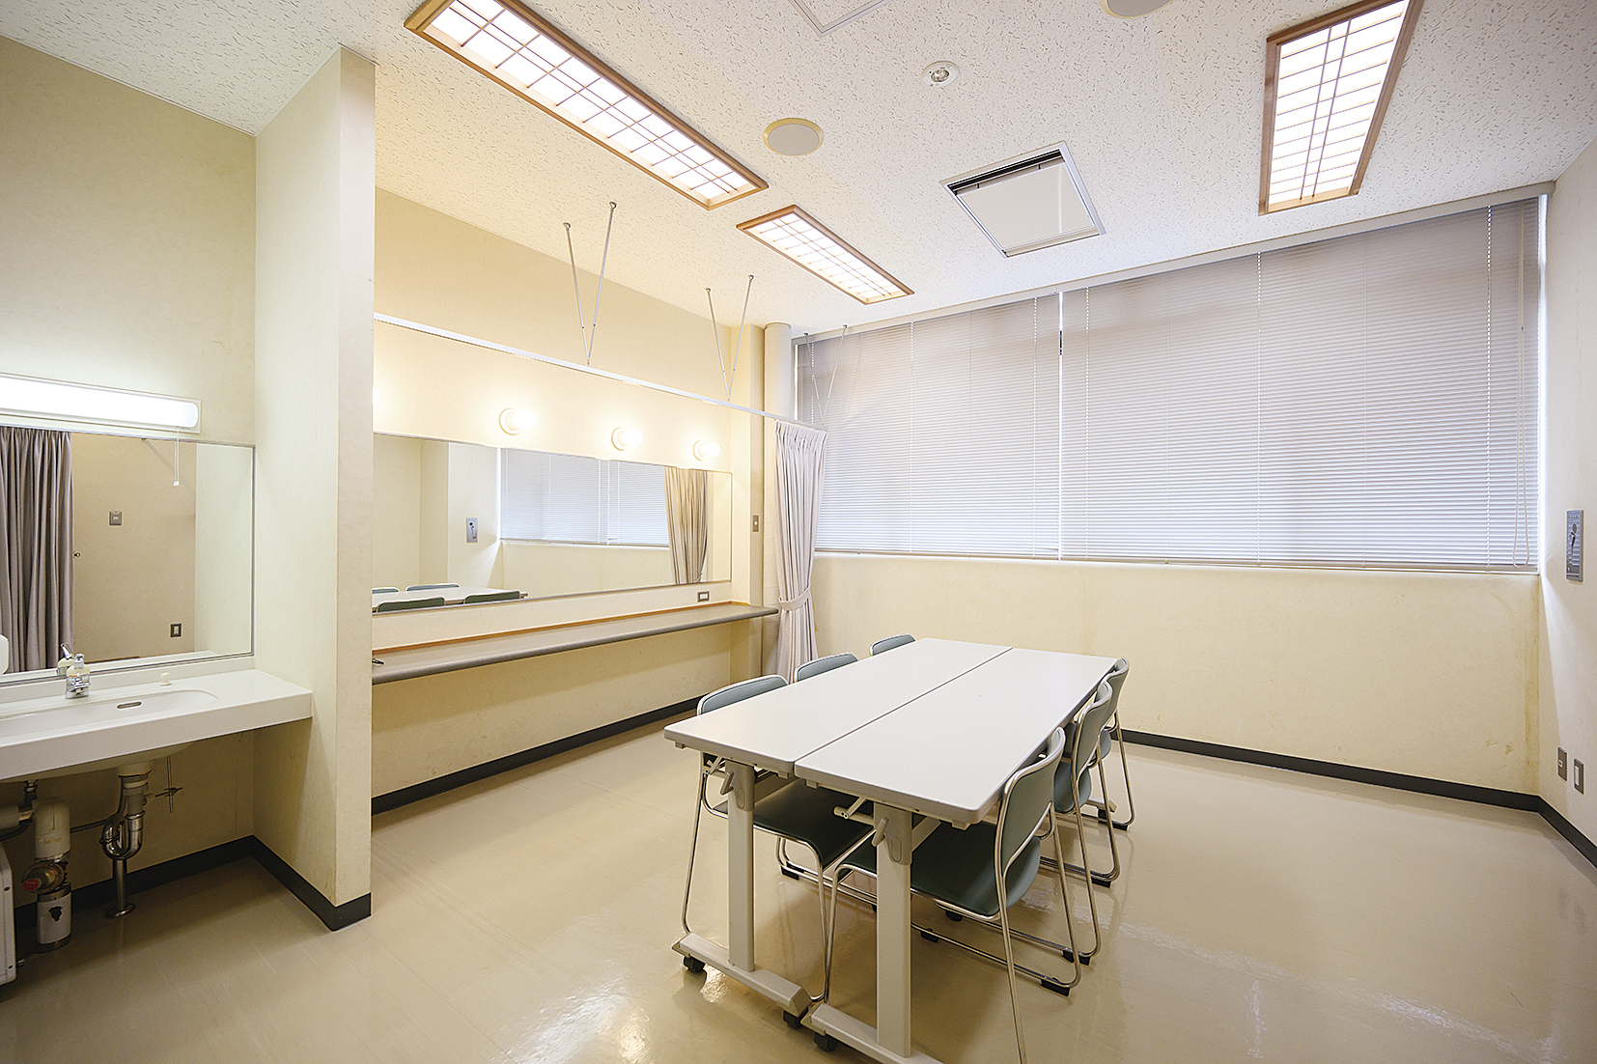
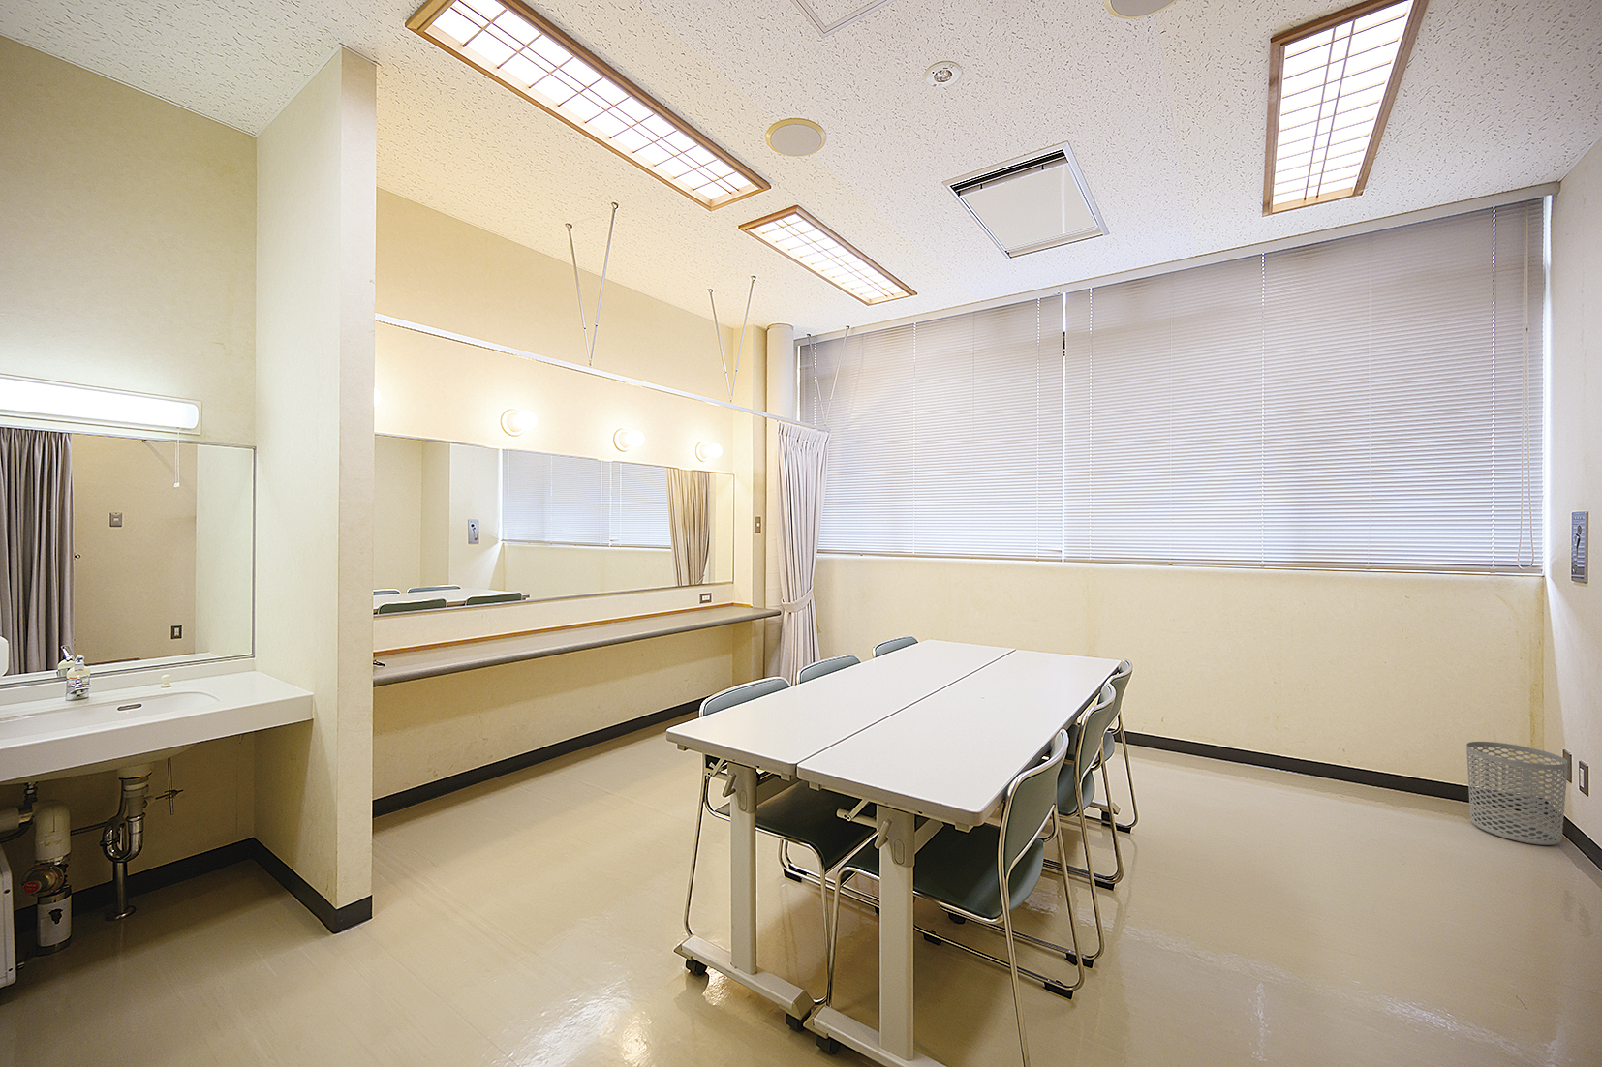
+ waste bin [1465,741,1569,847]
